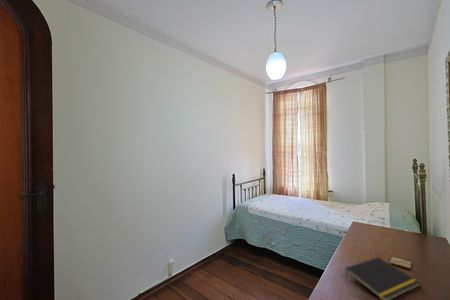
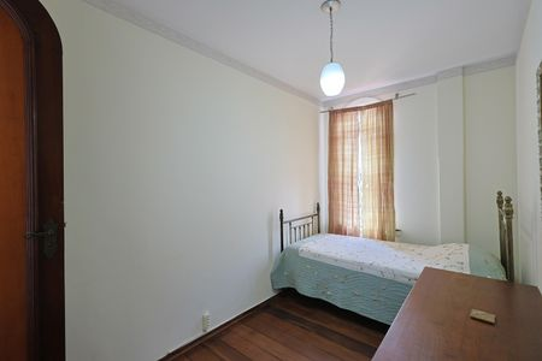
- notepad [344,256,421,300]
